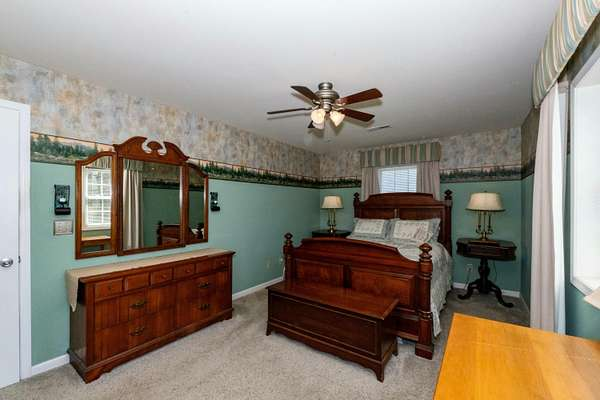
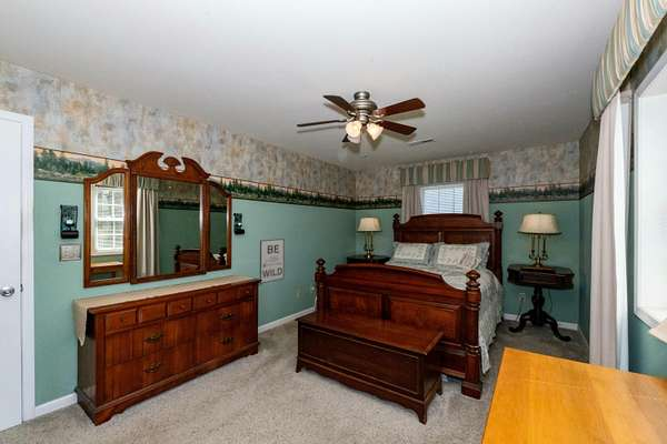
+ wall art [259,238,286,285]
